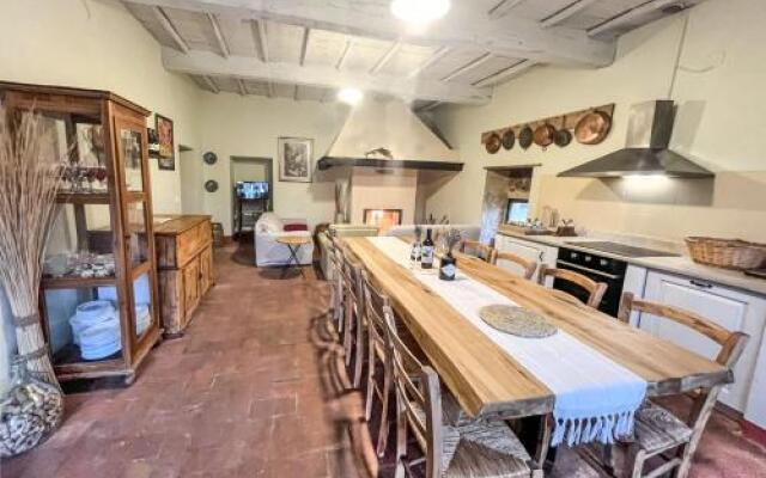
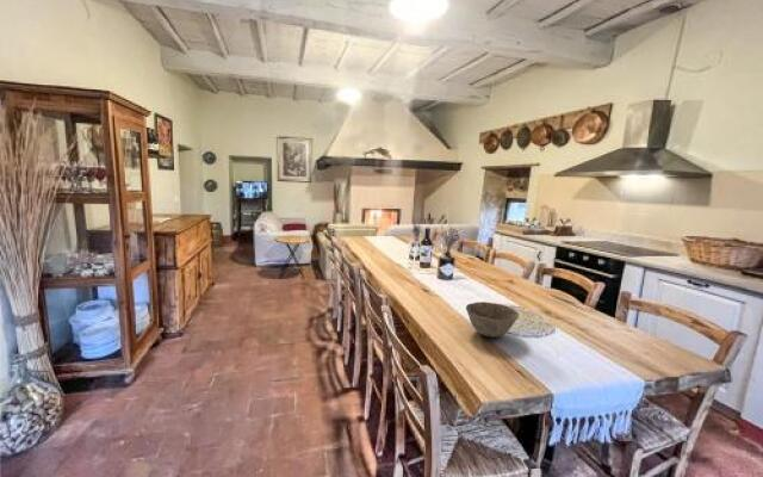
+ bowl [465,301,520,339]
